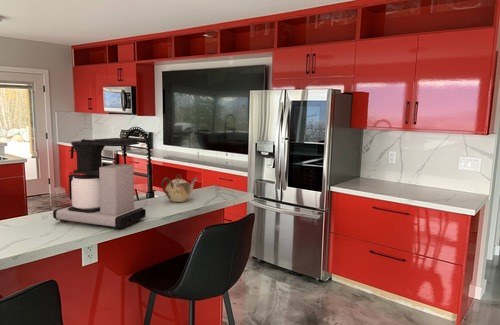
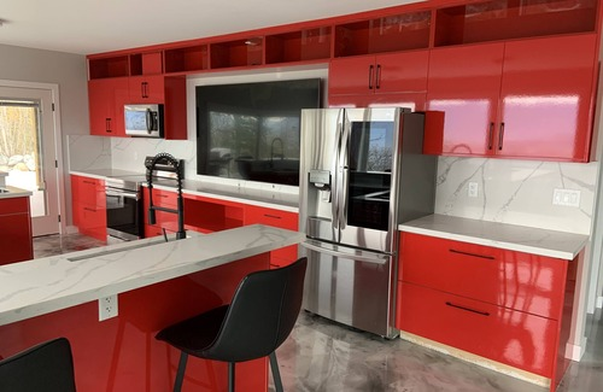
- coffee maker [52,137,147,230]
- teapot [160,173,199,203]
